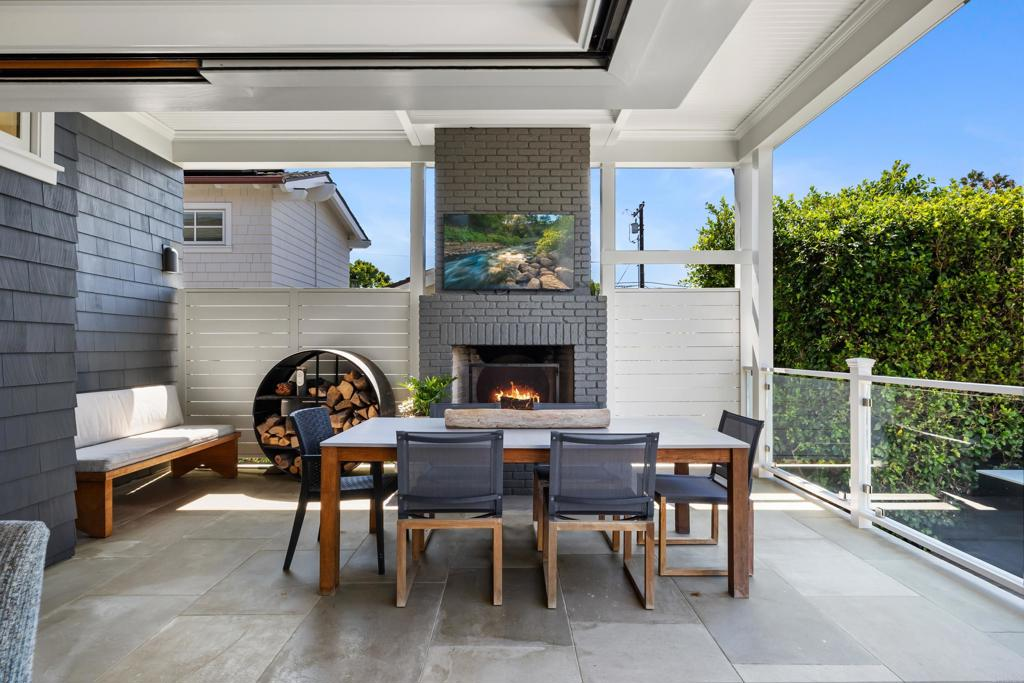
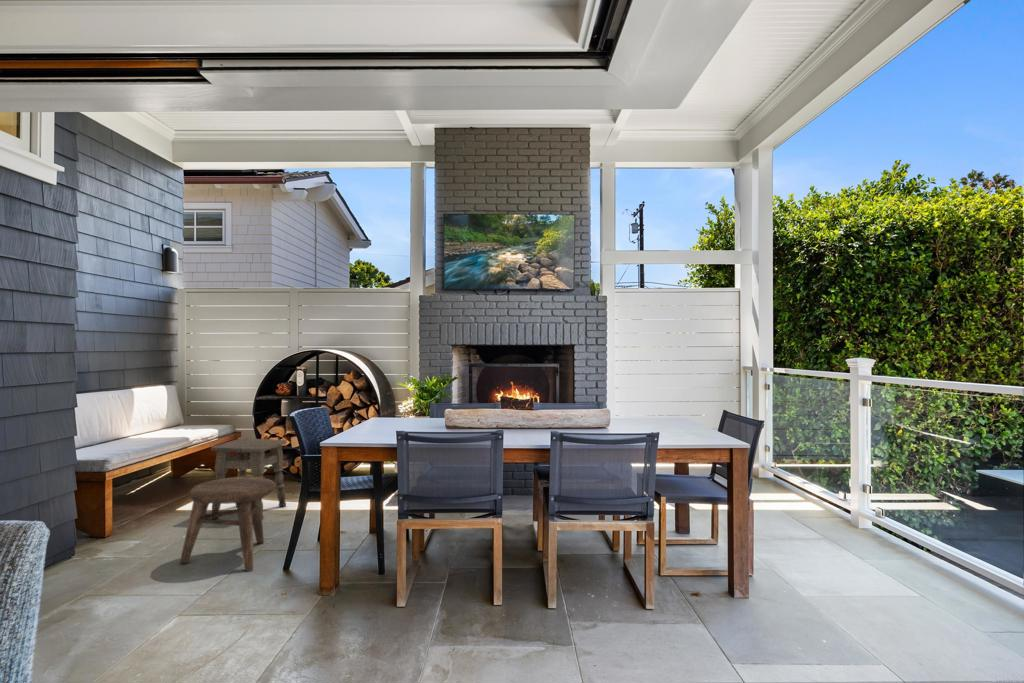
+ stool [179,476,277,573]
+ side table [210,438,288,521]
